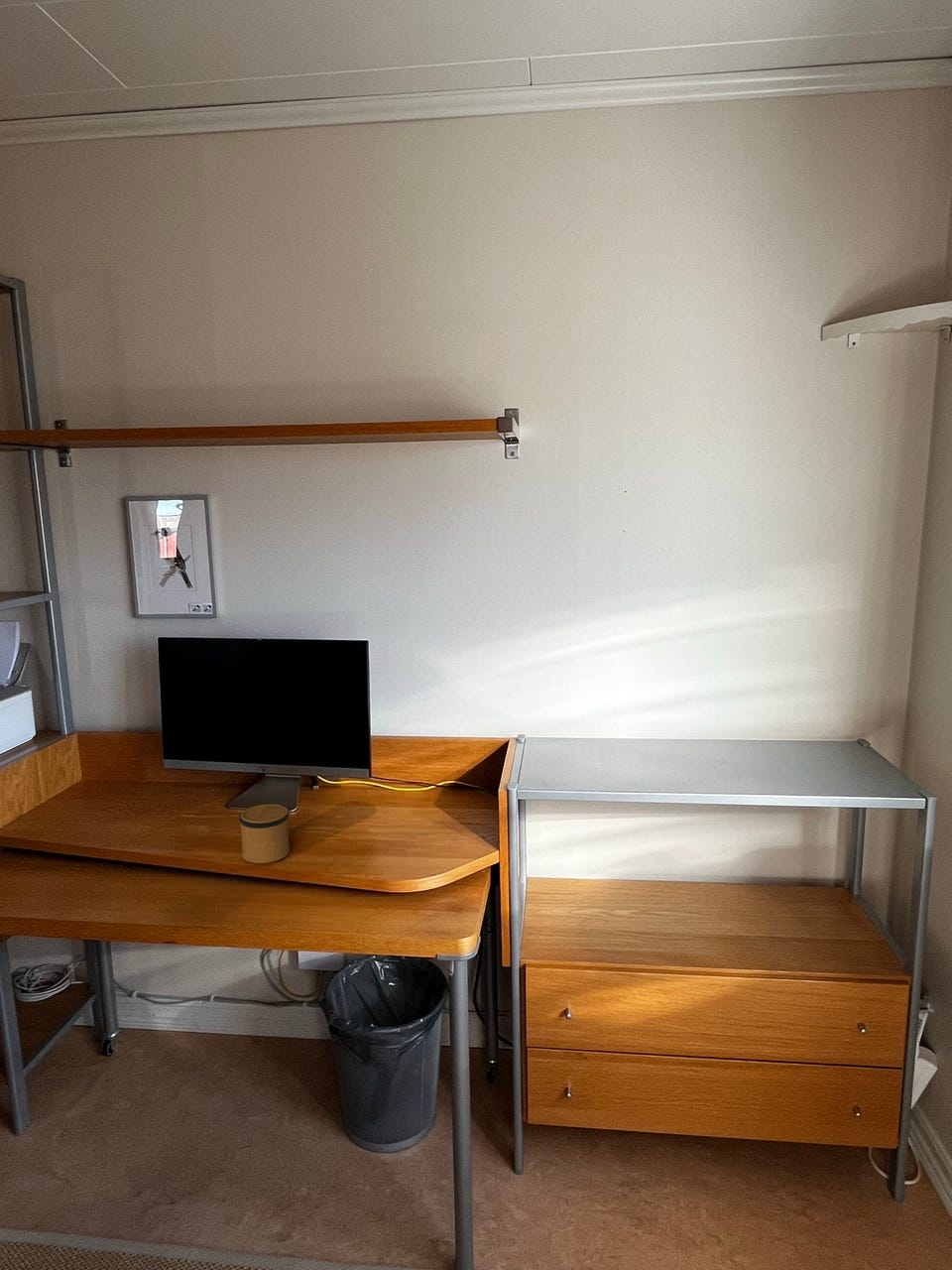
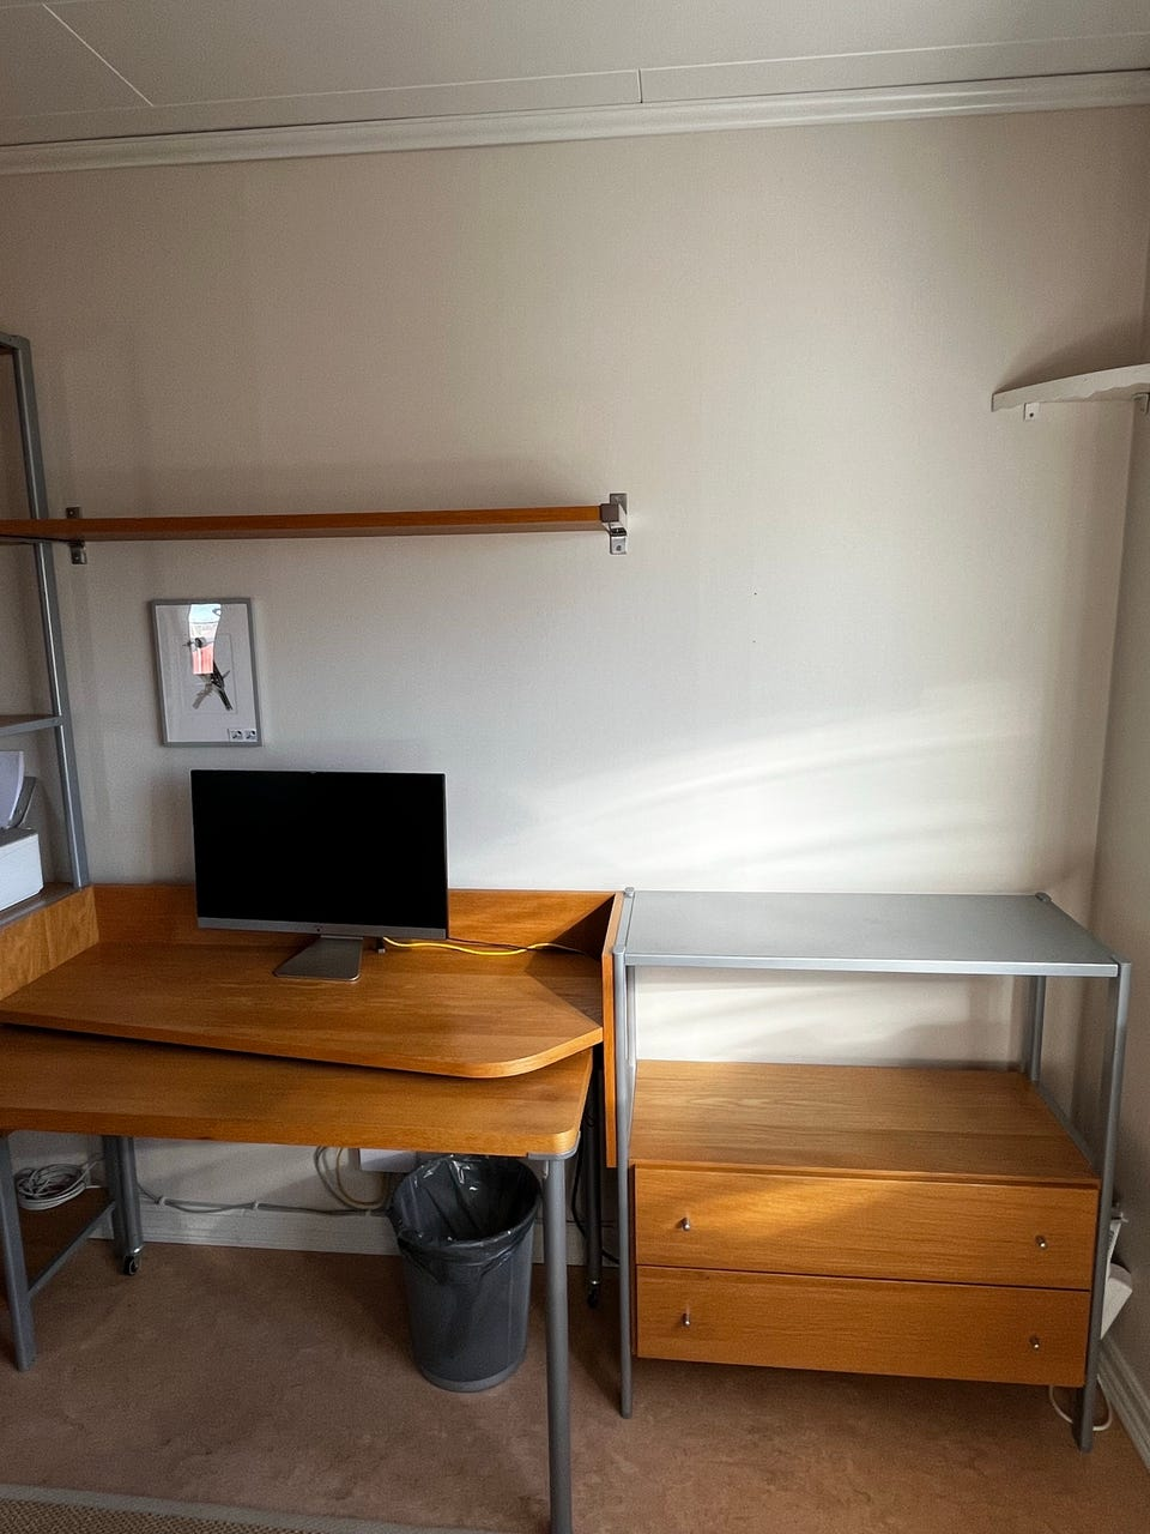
- speaker [238,804,291,864]
